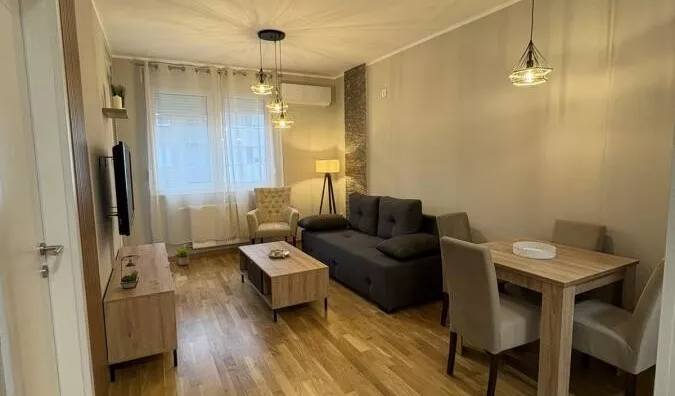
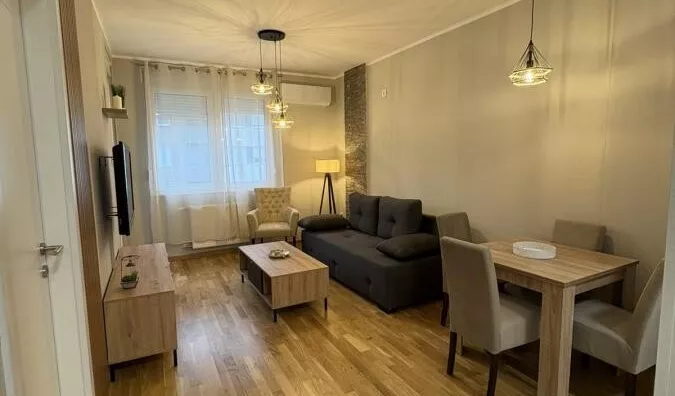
- potted plant [173,245,193,266]
